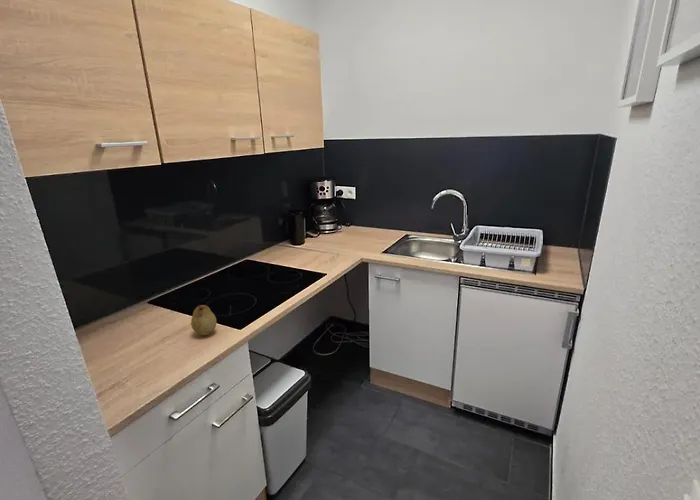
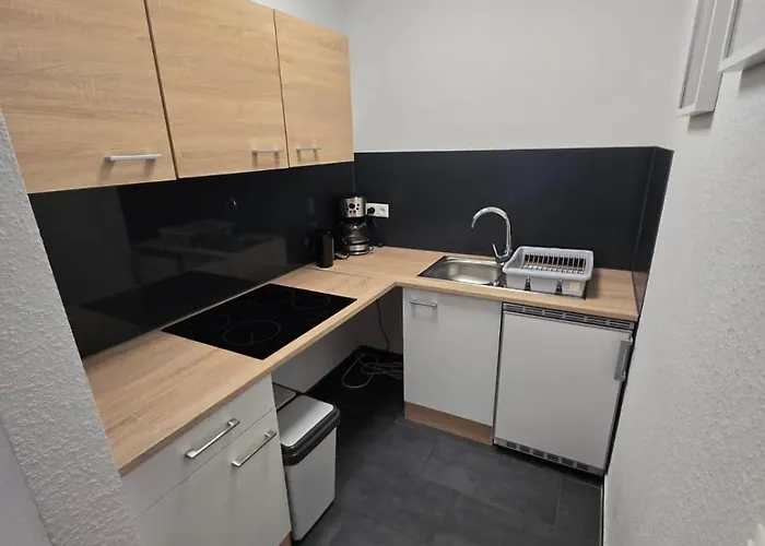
- fruit [190,304,217,336]
